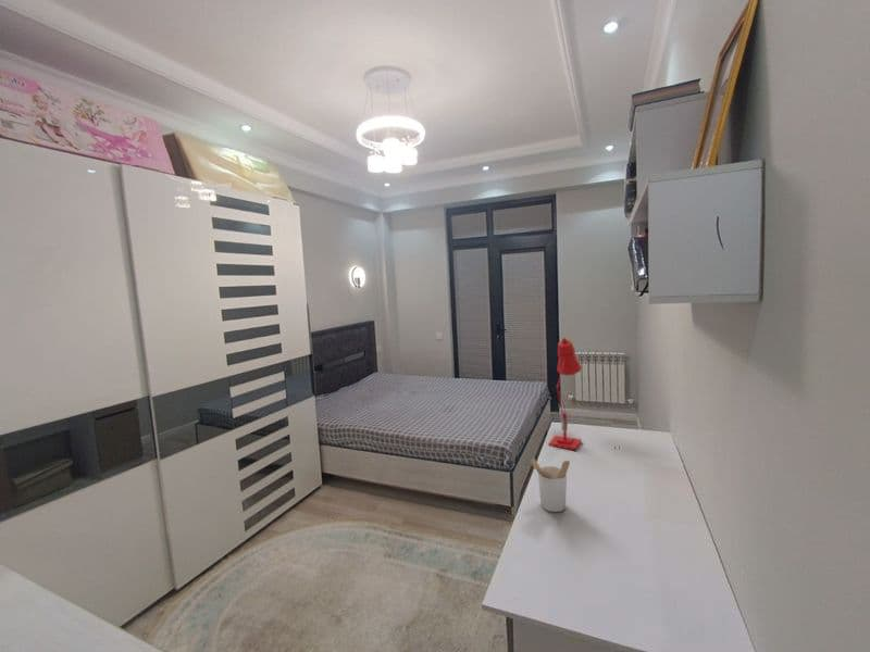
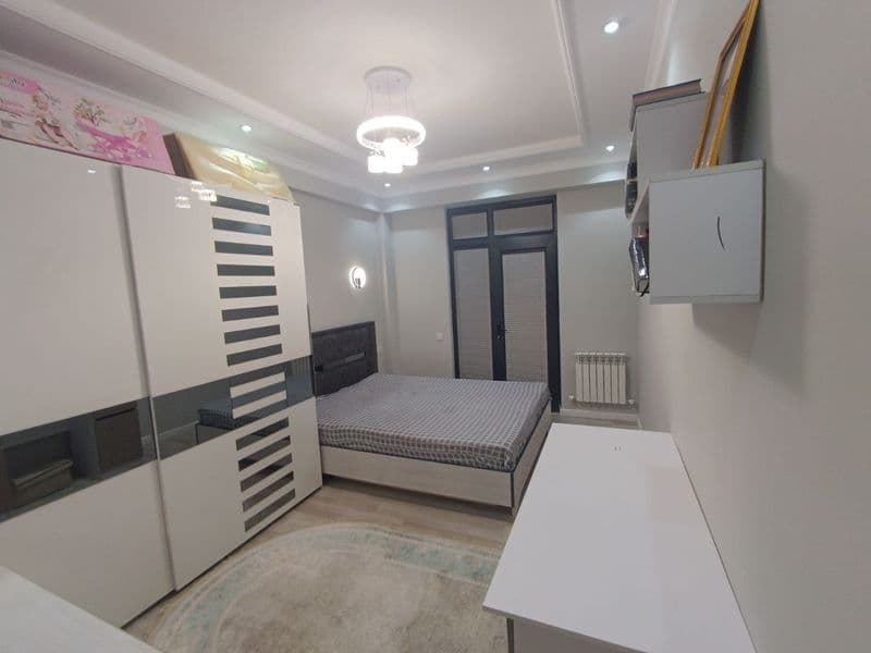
- utensil holder [531,457,571,513]
- desk lamp [548,337,583,451]
